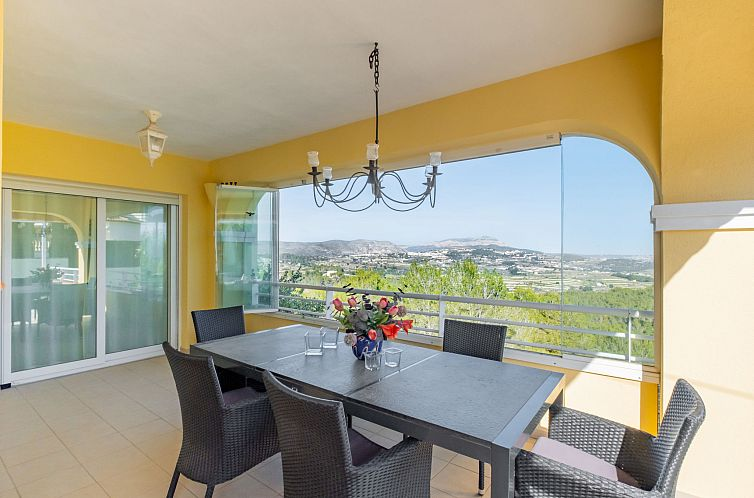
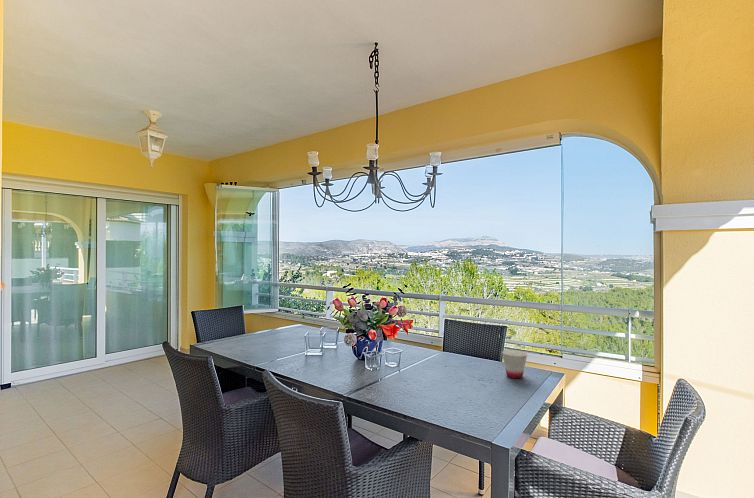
+ cup [501,349,528,379]
